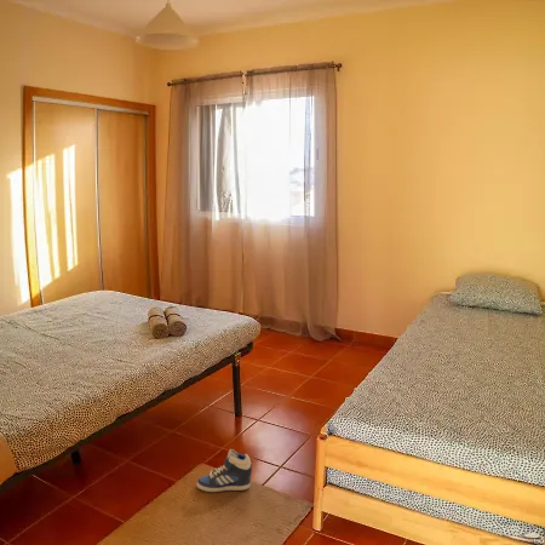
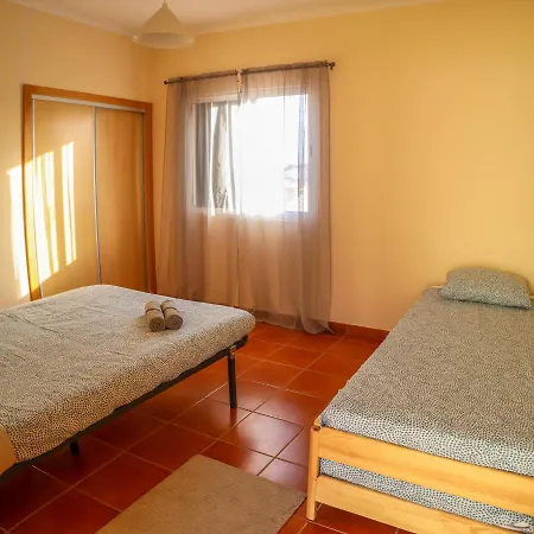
- sneaker [196,448,253,493]
